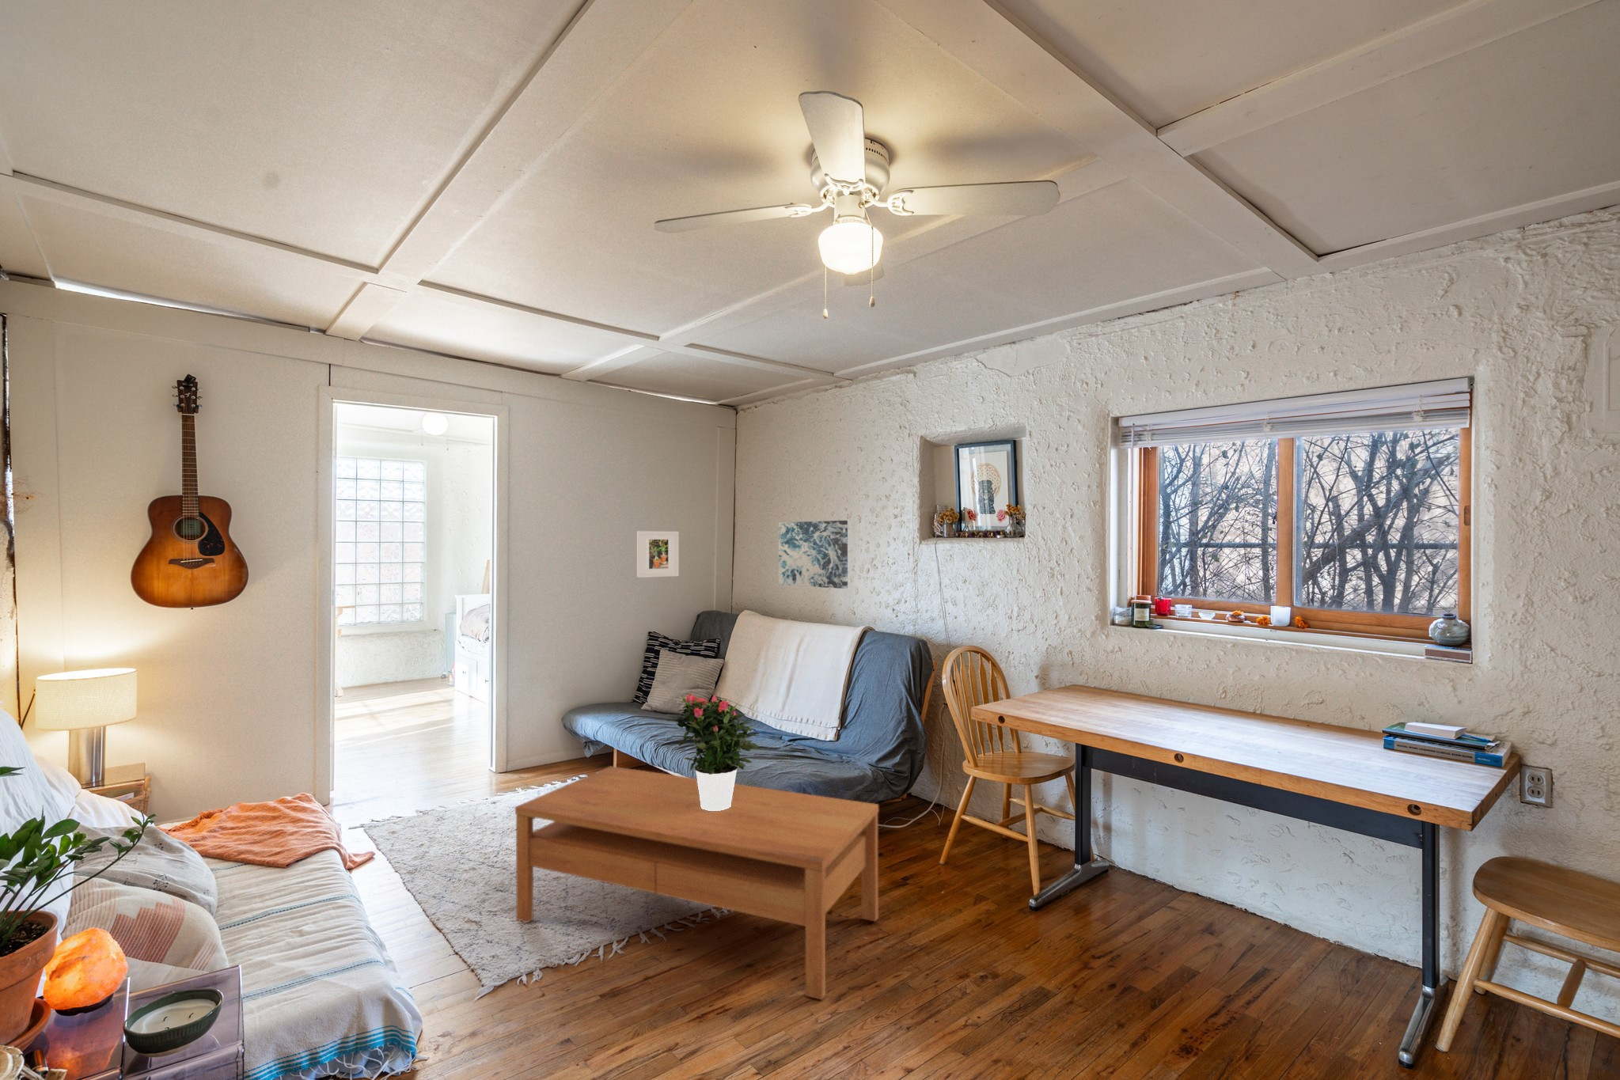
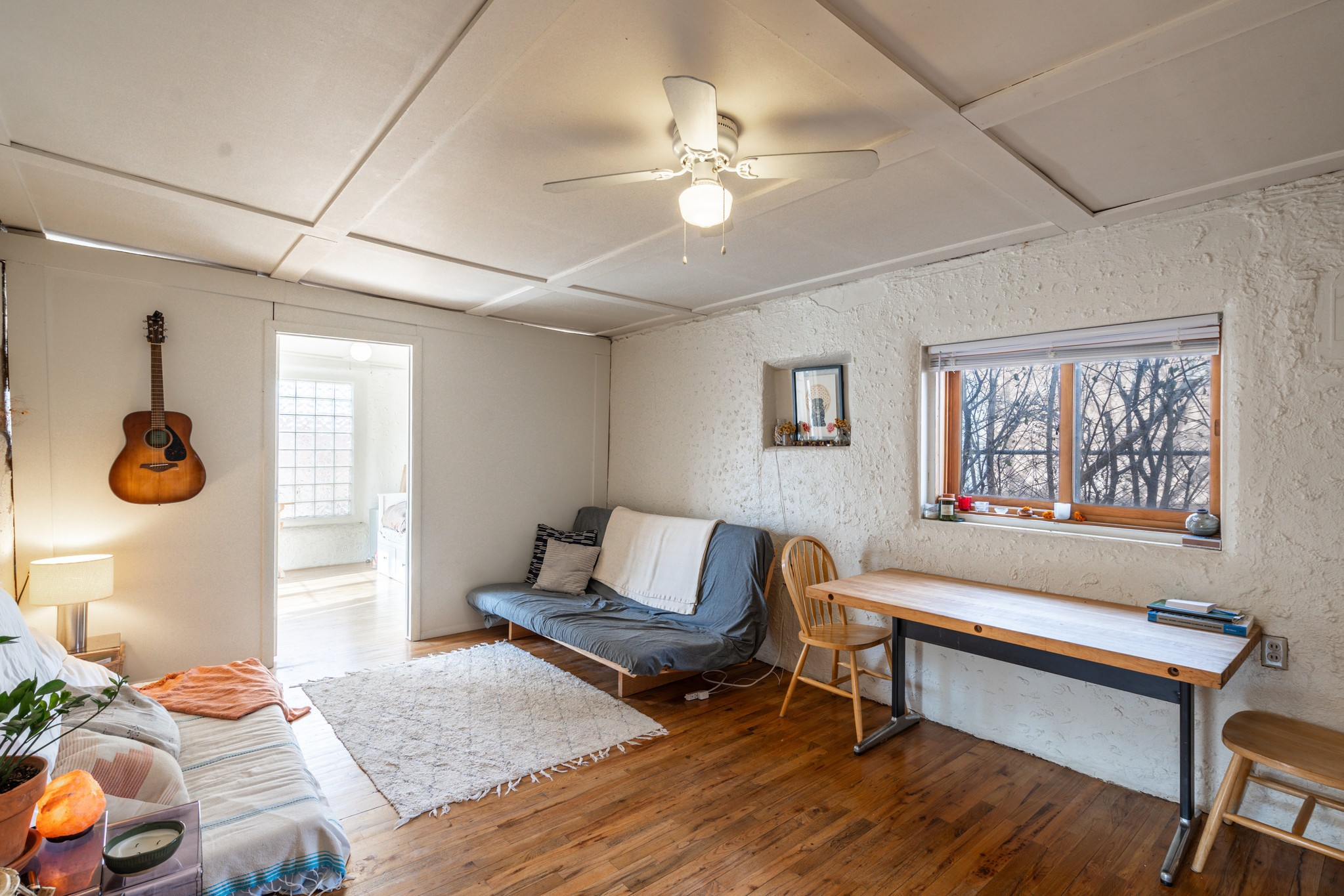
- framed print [636,530,680,579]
- coffee table [515,765,879,1000]
- potted flower [667,693,759,811]
- wall art [777,520,849,589]
